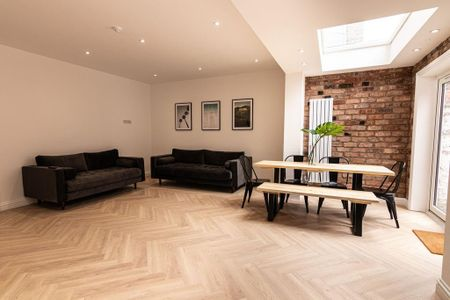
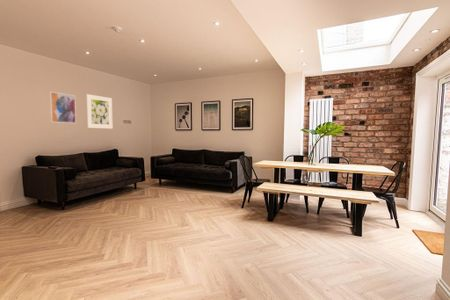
+ wall art [49,91,77,124]
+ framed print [85,93,114,130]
